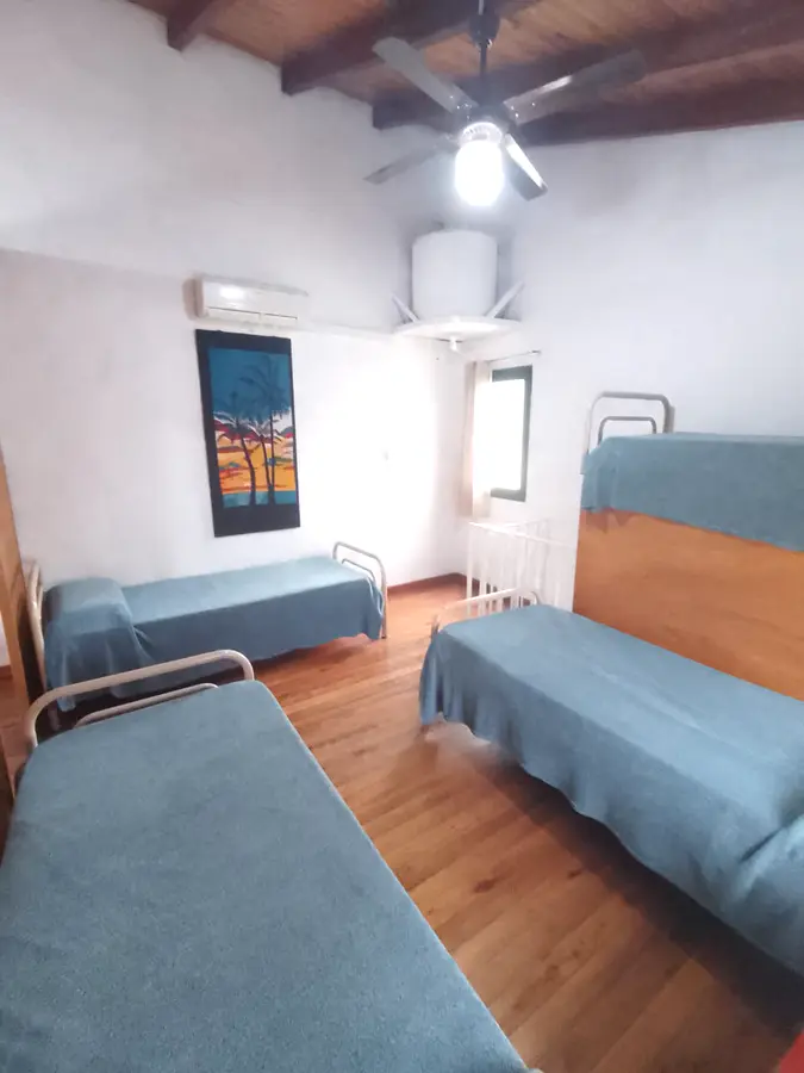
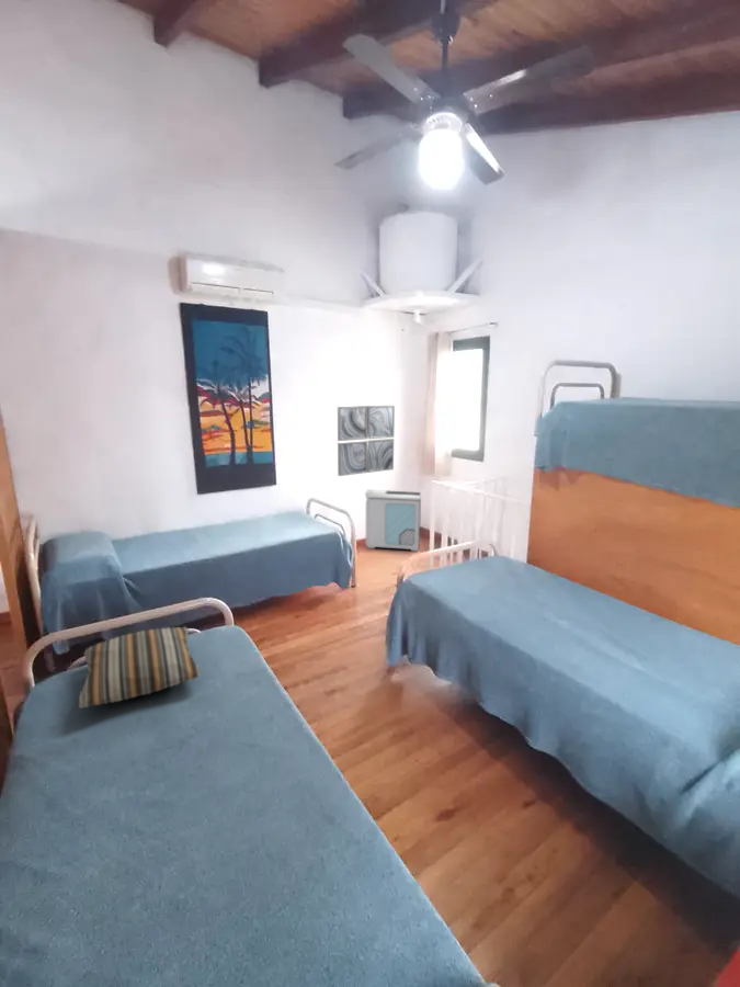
+ pillow [77,626,203,710]
+ air purifier [364,489,422,553]
+ wall art [337,405,396,477]
